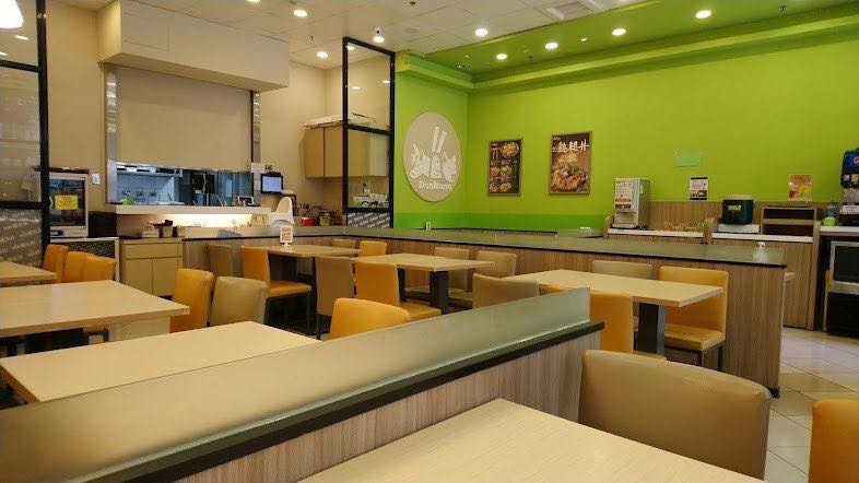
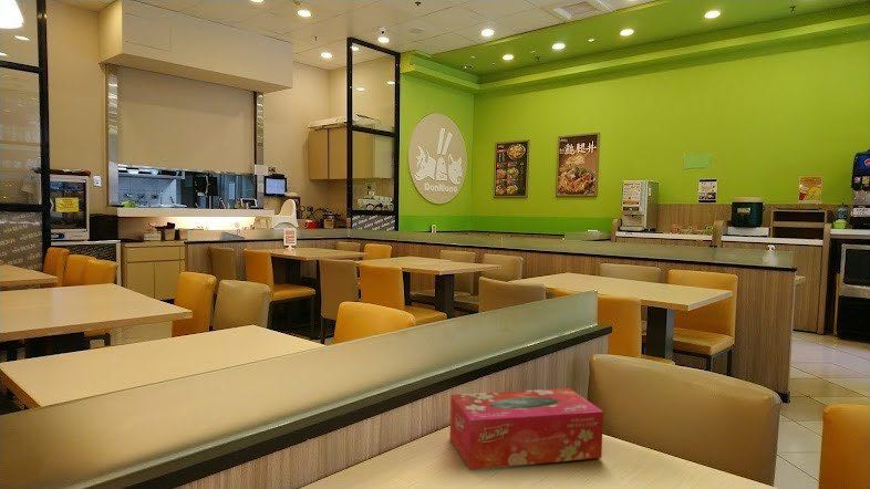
+ tissue box [448,387,604,471]
